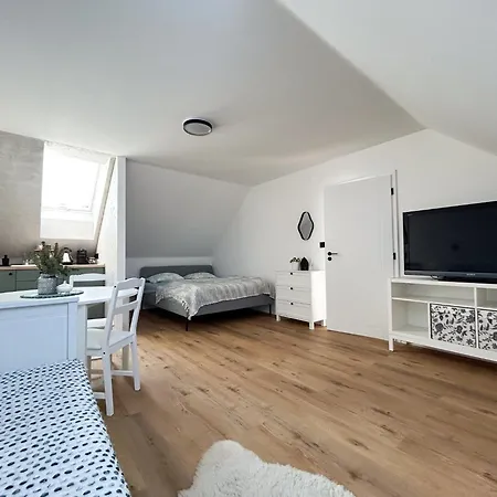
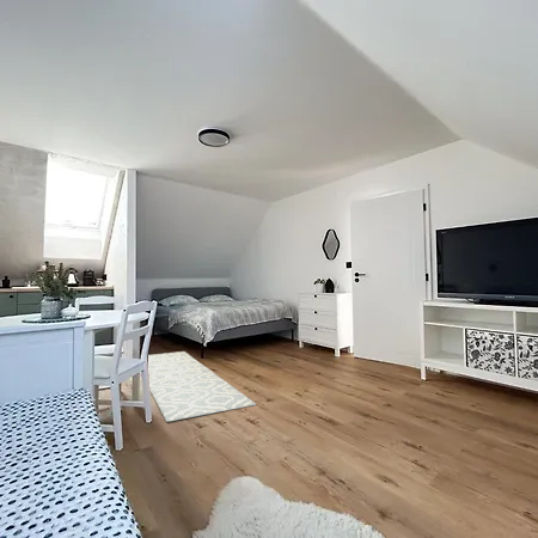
+ rug [147,350,257,423]
